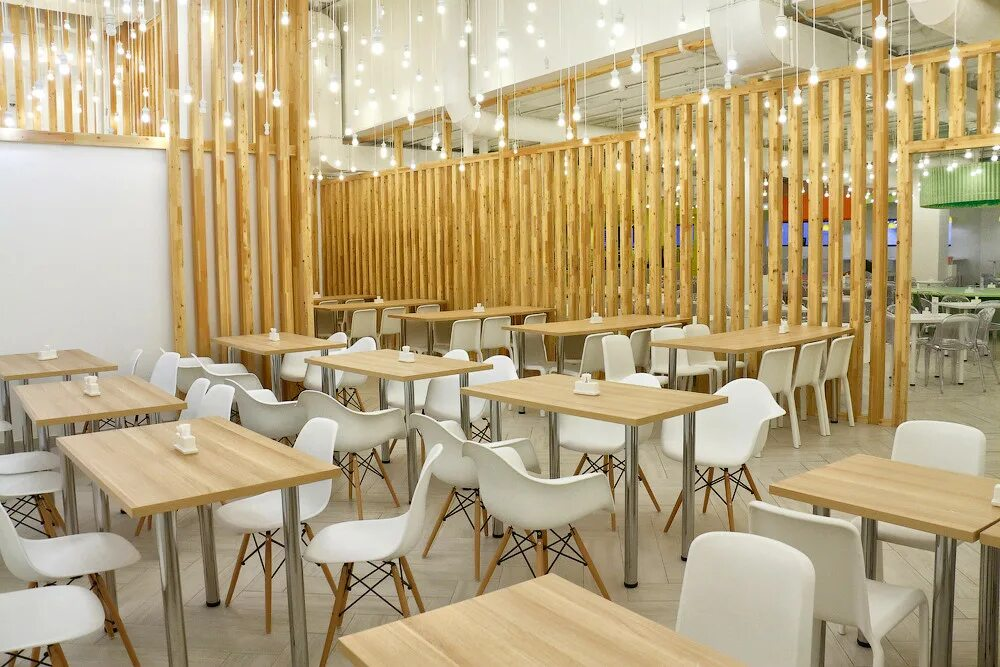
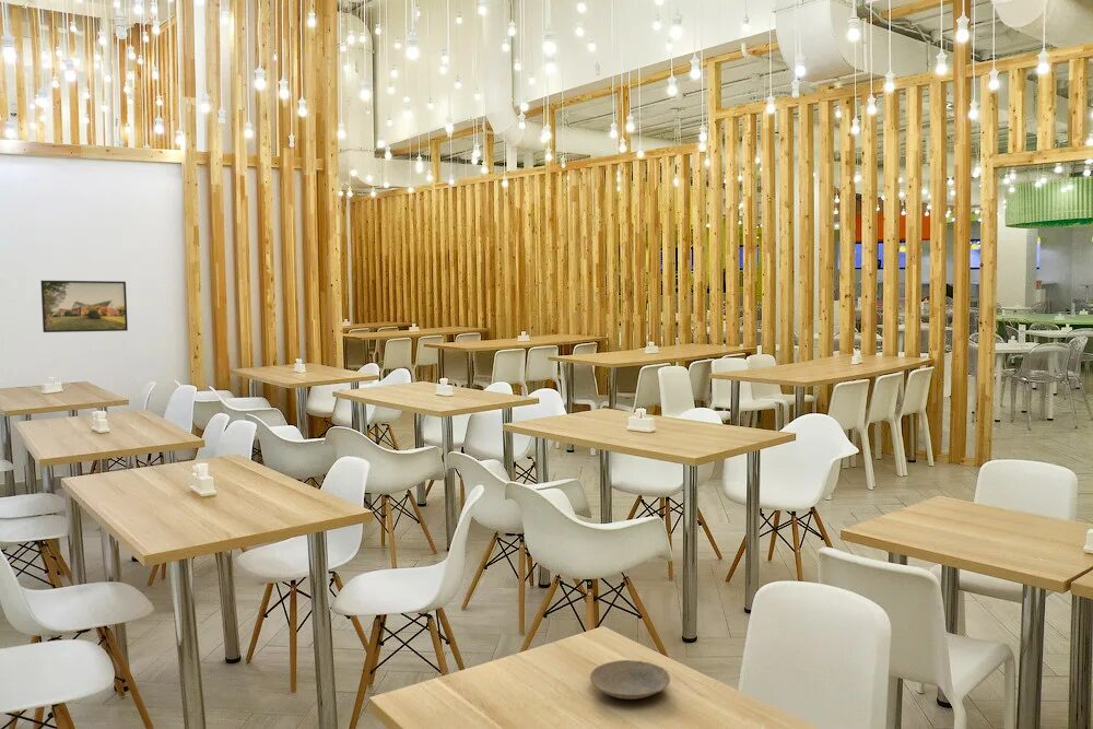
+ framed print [39,280,129,333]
+ plate [589,659,671,701]
